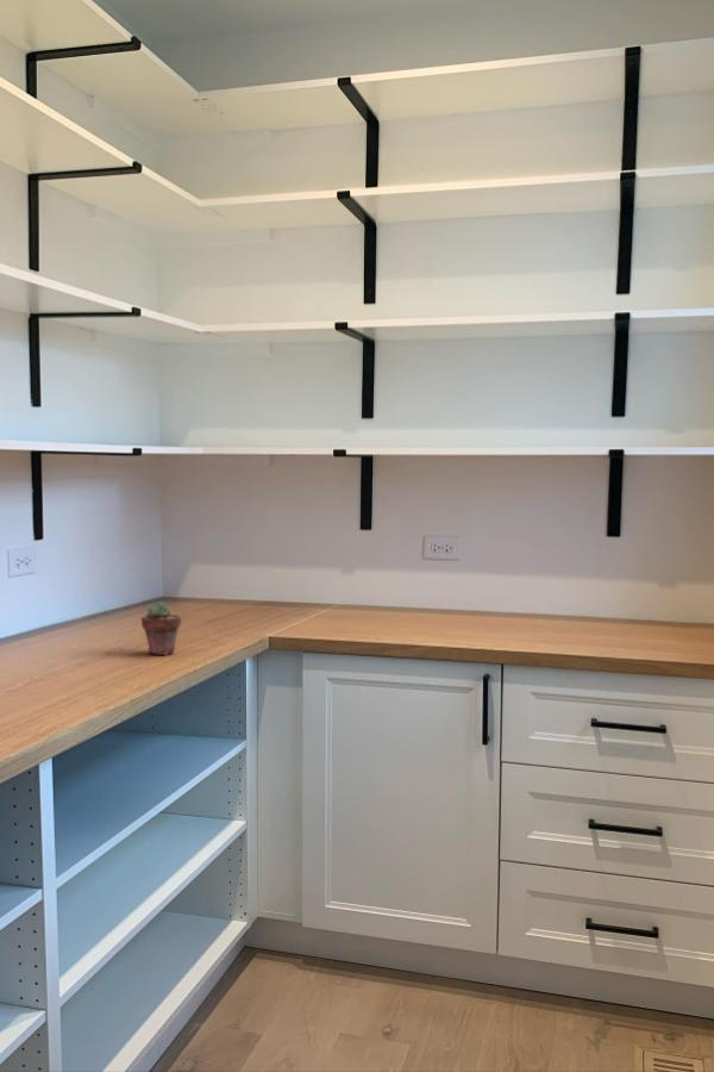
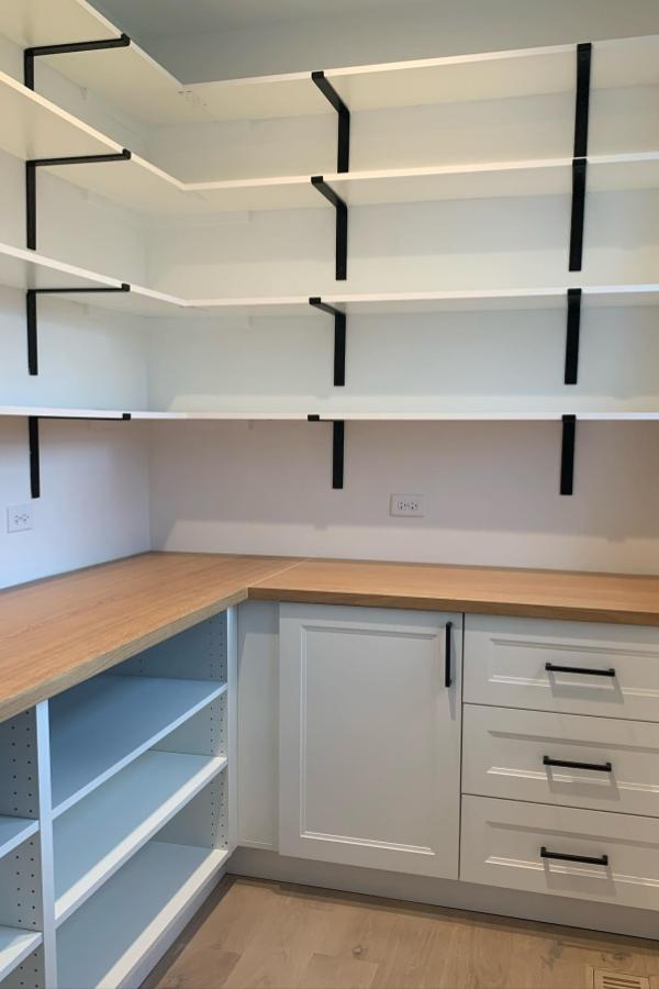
- potted succulent [140,600,182,656]
